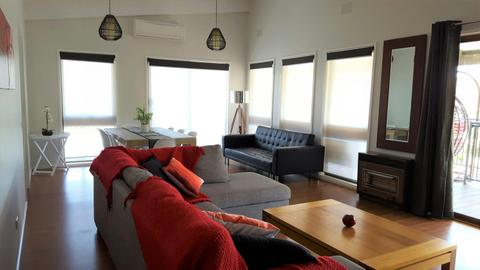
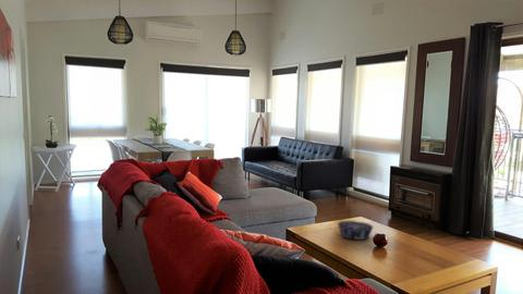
+ decorative bowl [337,220,375,241]
